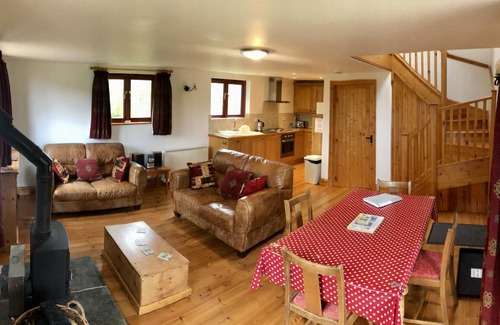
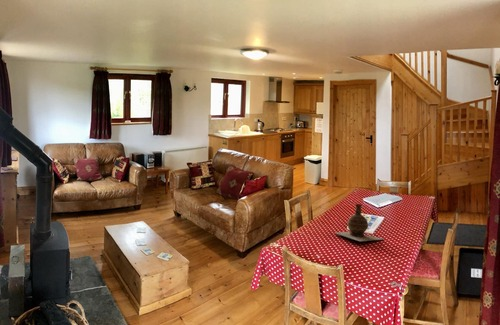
+ ceramic jug [334,203,383,242]
